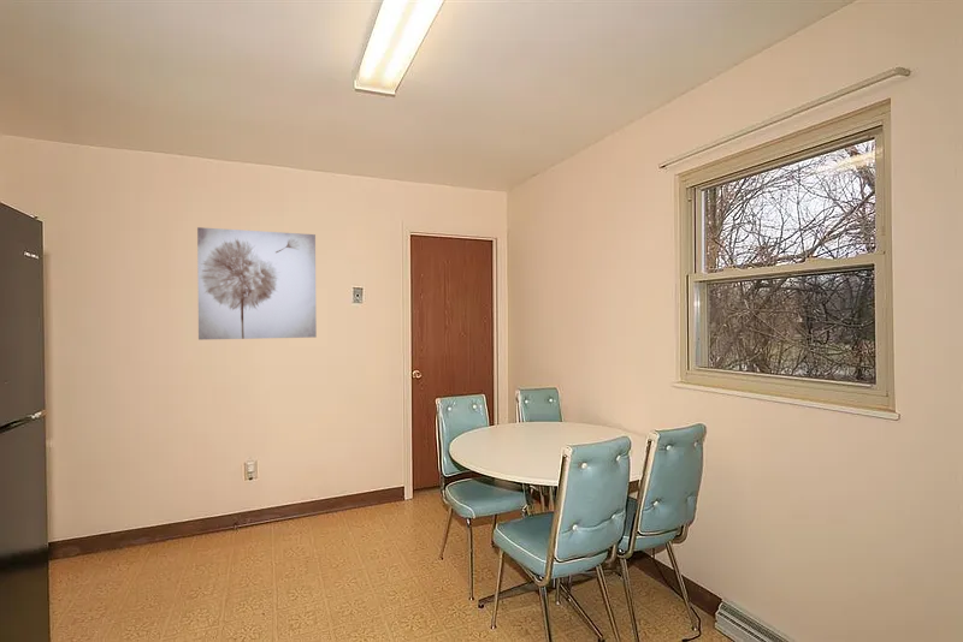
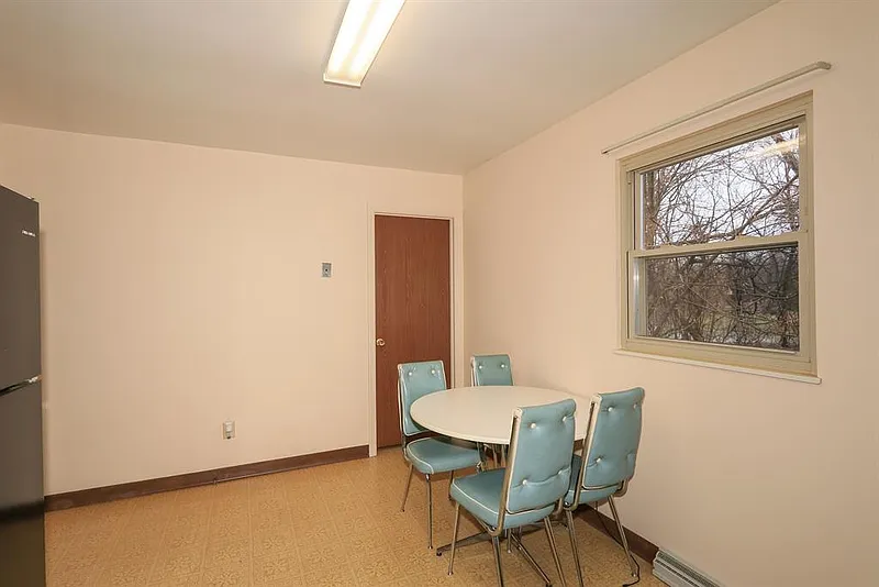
- wall art [196,226,318,341]
